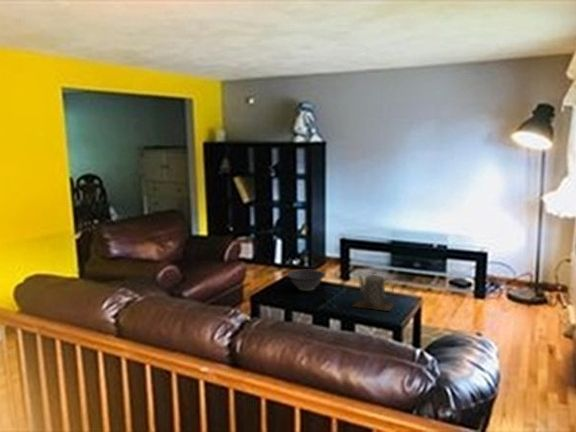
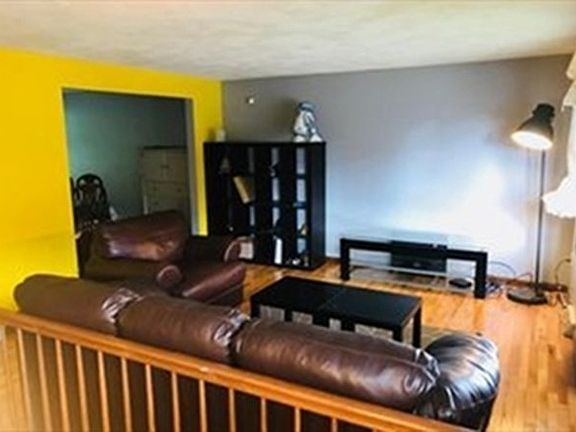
- teapot [352,271,398,312]
- decorative bowl [286,268,327,292]
